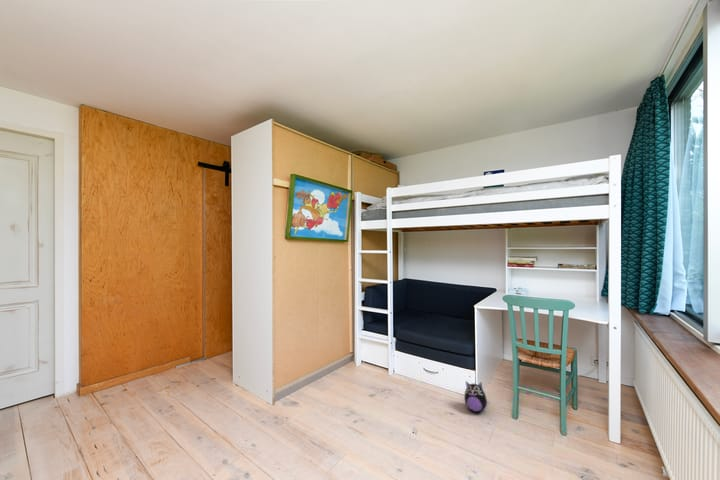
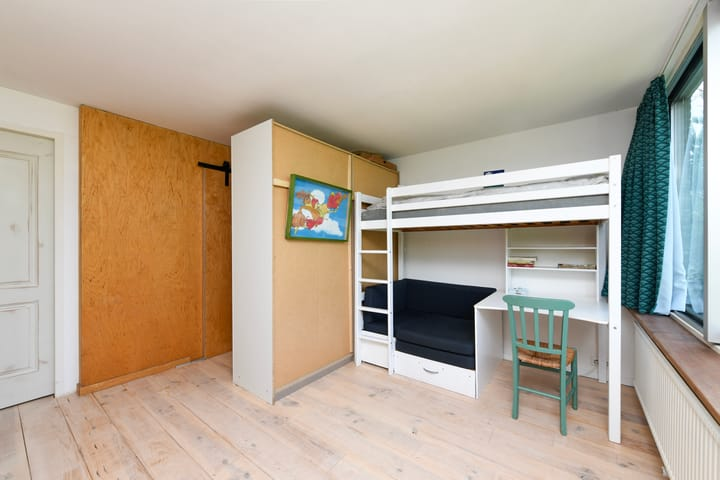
- plush toy [463,380,491,413]
